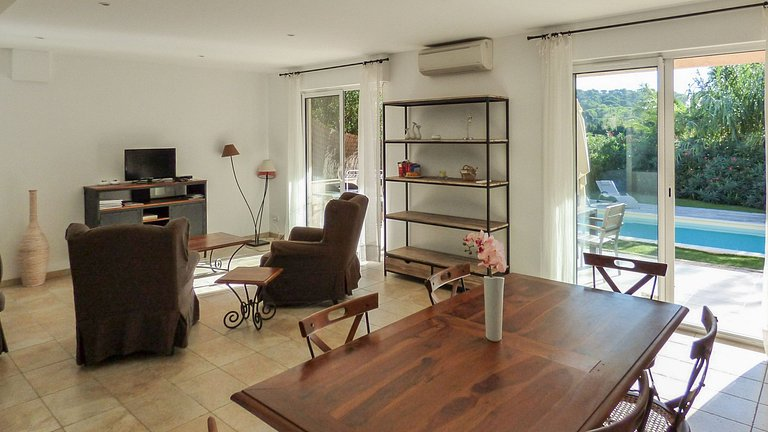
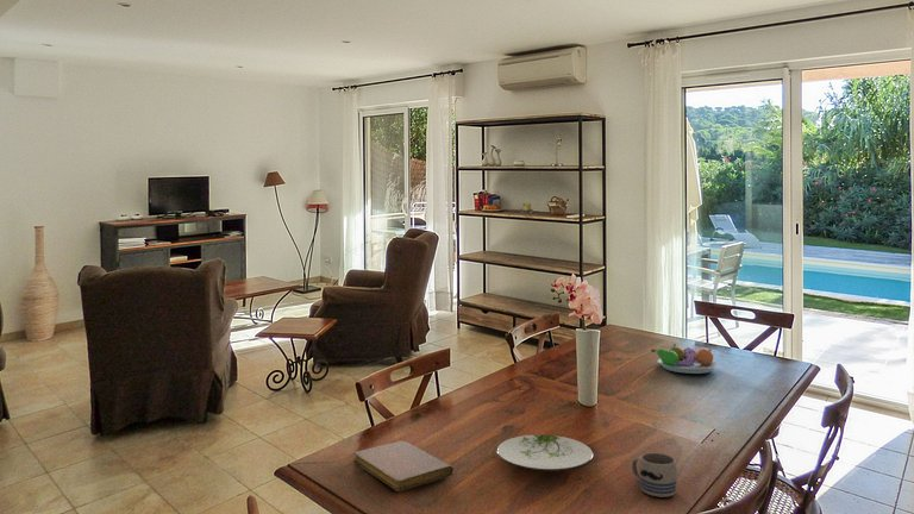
+ plate [496,434,594,471]
+ mug [631,452,678,497]
+ fruit bowl [650,341,720,375]
+ notebook [352,440,455,493]
